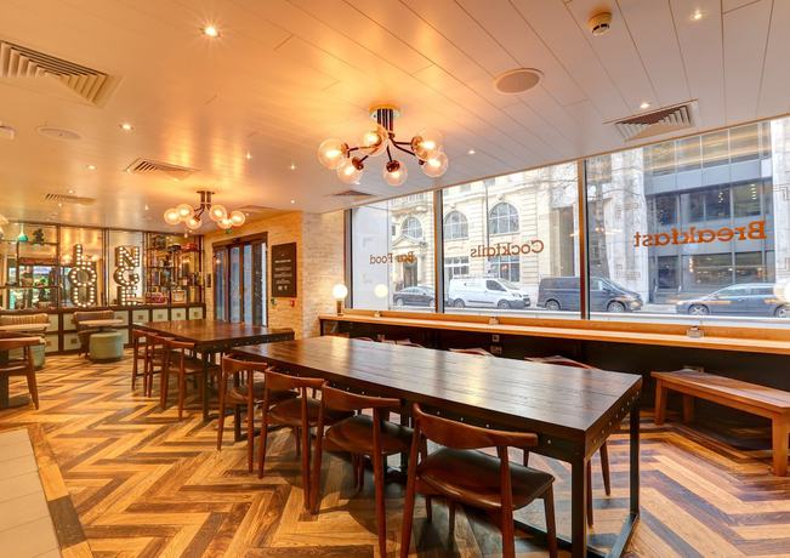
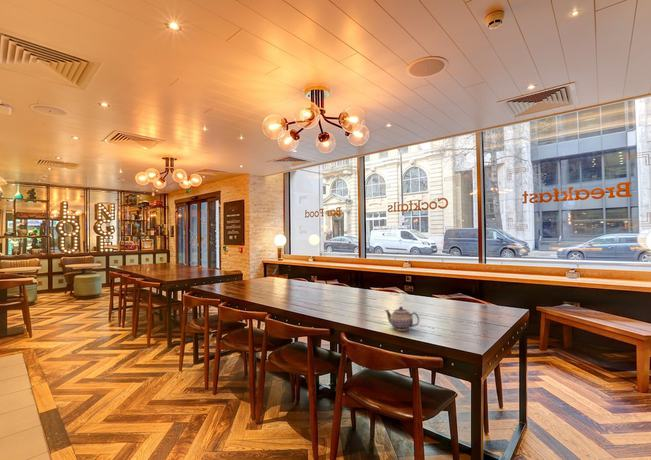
+ teapot [383,306,420,332]
